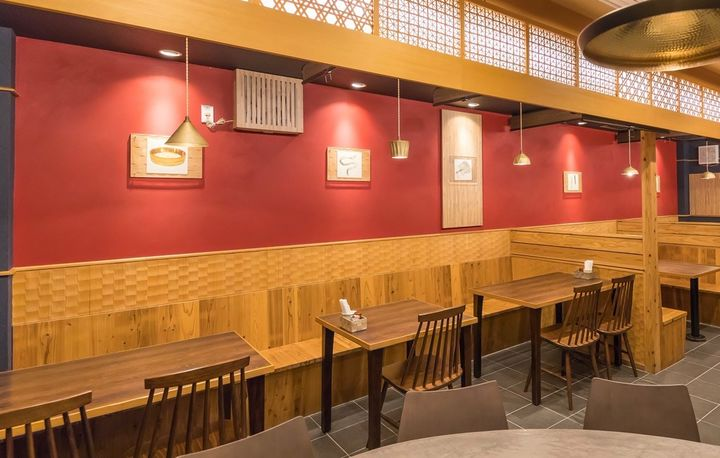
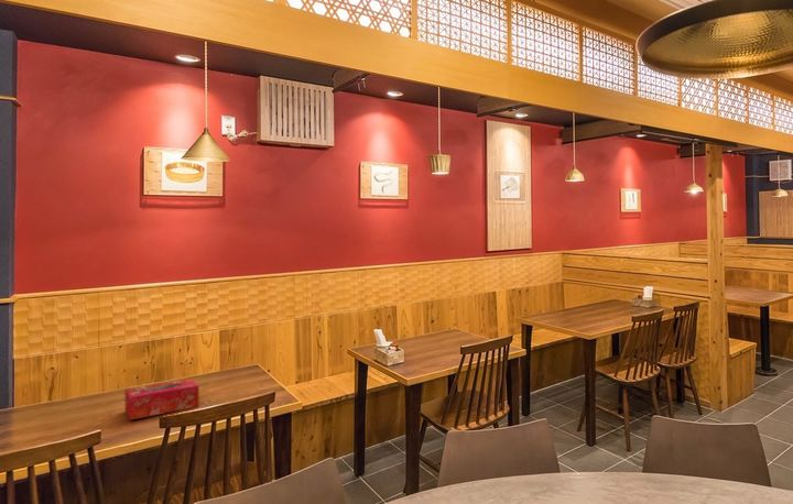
+ tissue box [124,377,200,421]
